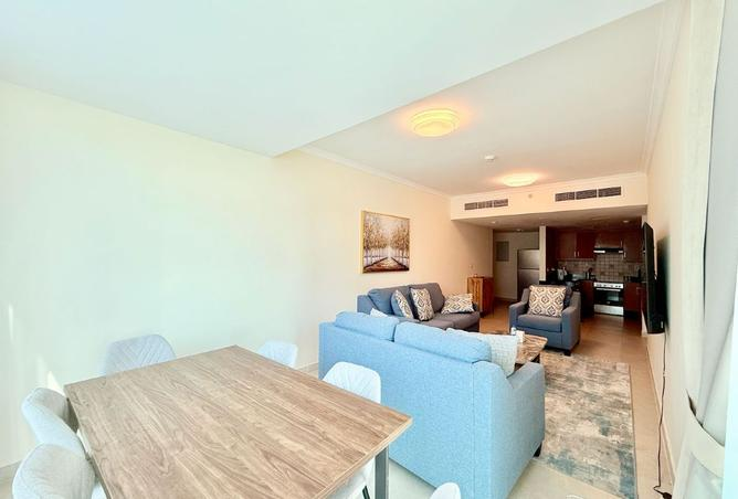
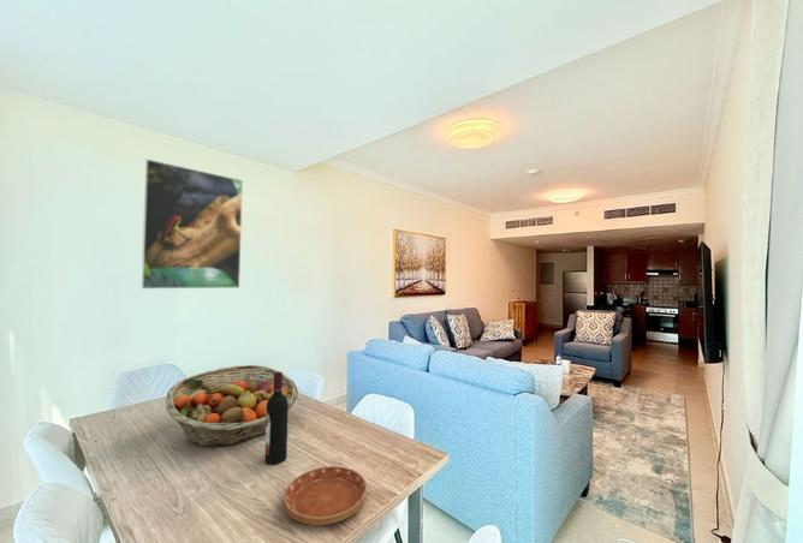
+ wine bottle [263,371,289,466]
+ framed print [141,157,244,290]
+ saucer [284,465,368,526]
+ fruit basket [165,364,299,448]
